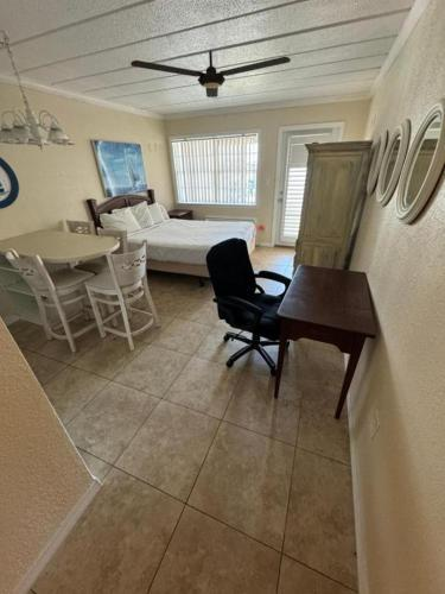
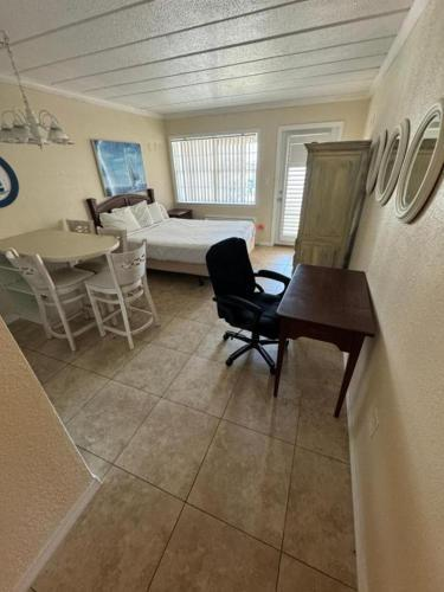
- ceiling fan [129,50,292,99]
